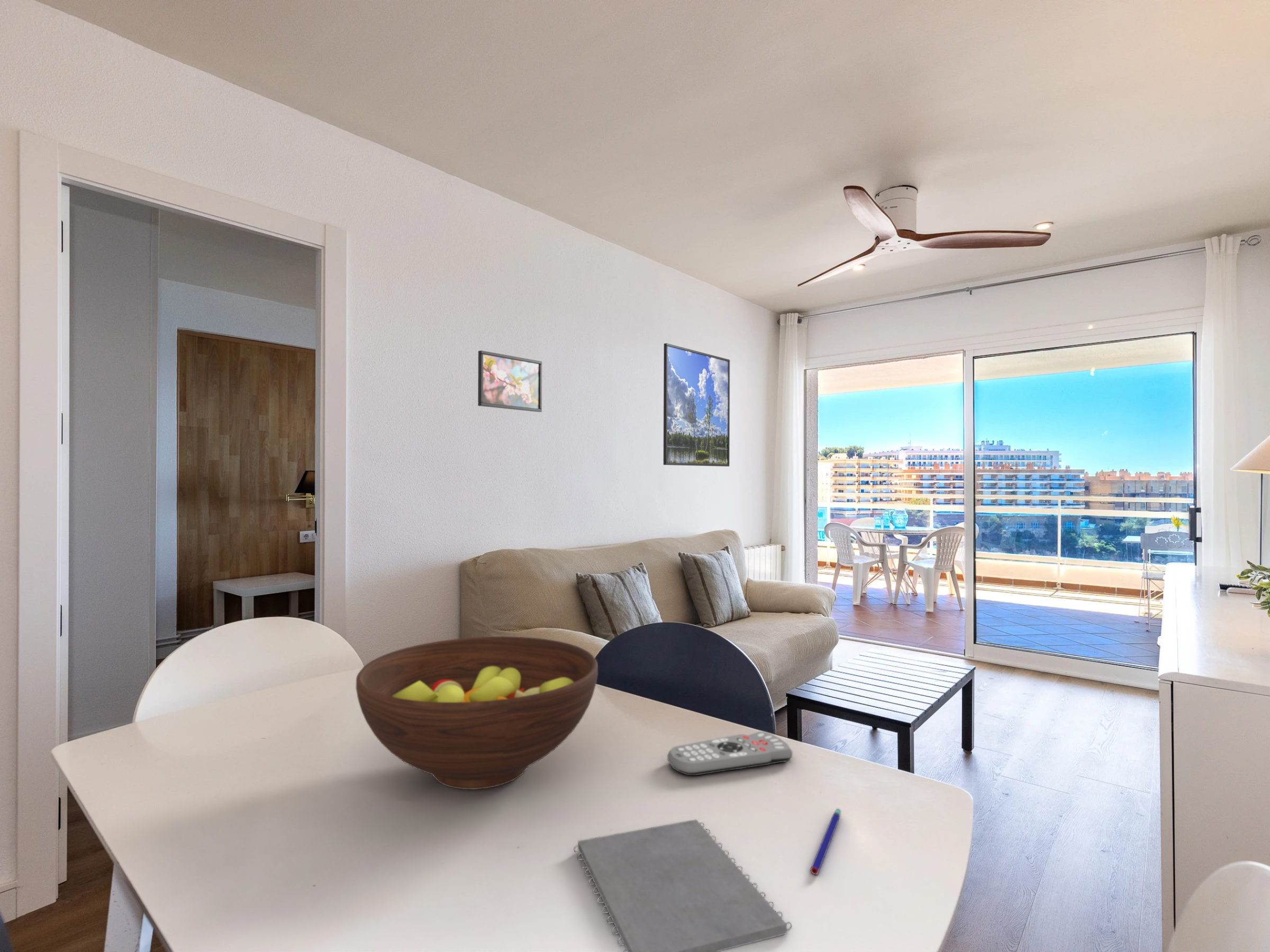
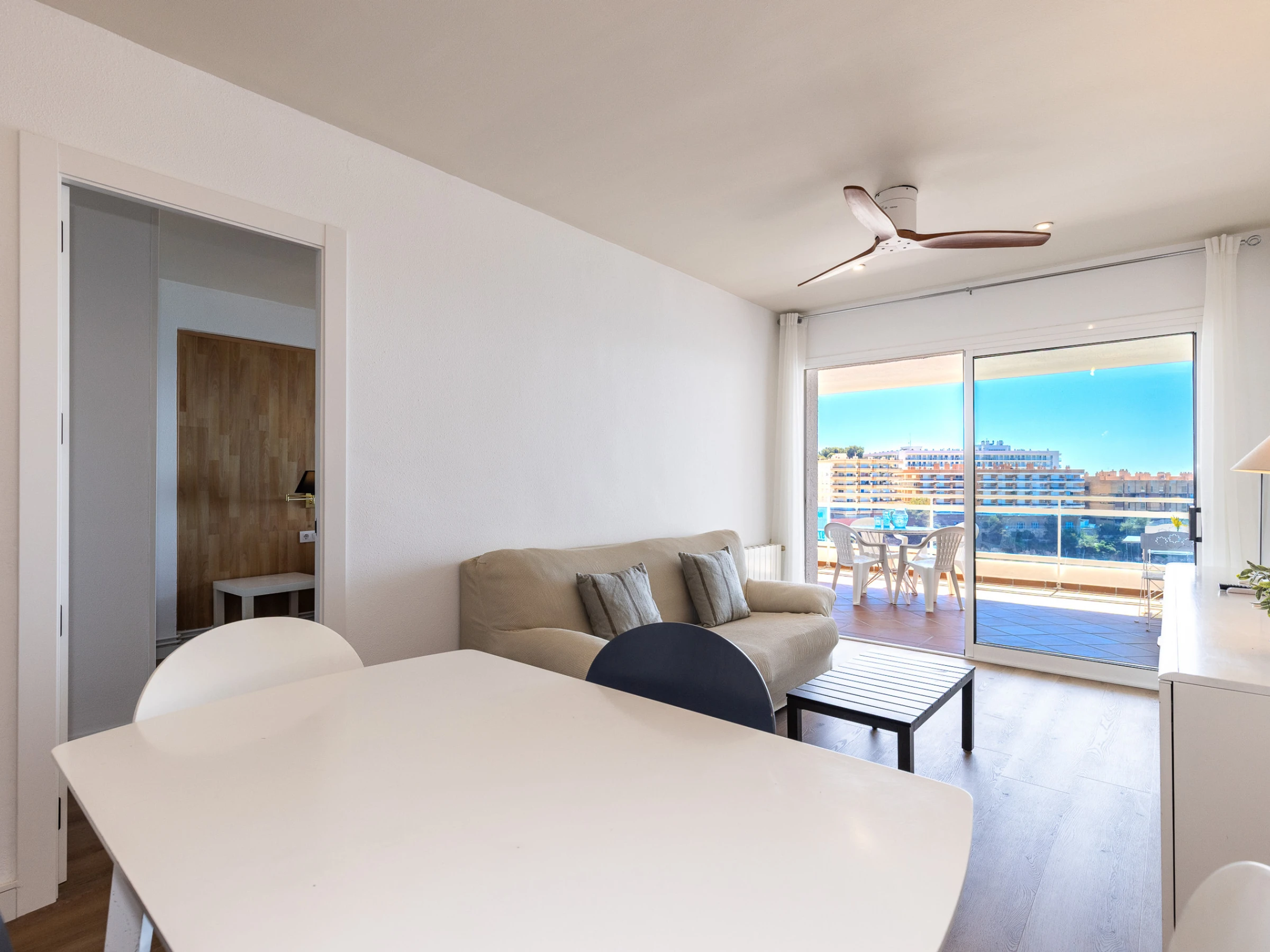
- pen [810,808,841,875]
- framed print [663,343,730,467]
- notepad [573,819,792,952]
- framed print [477,350,542,413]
- remote control [667,731,793,776]
- fruit bowl [355,636,598,790]
